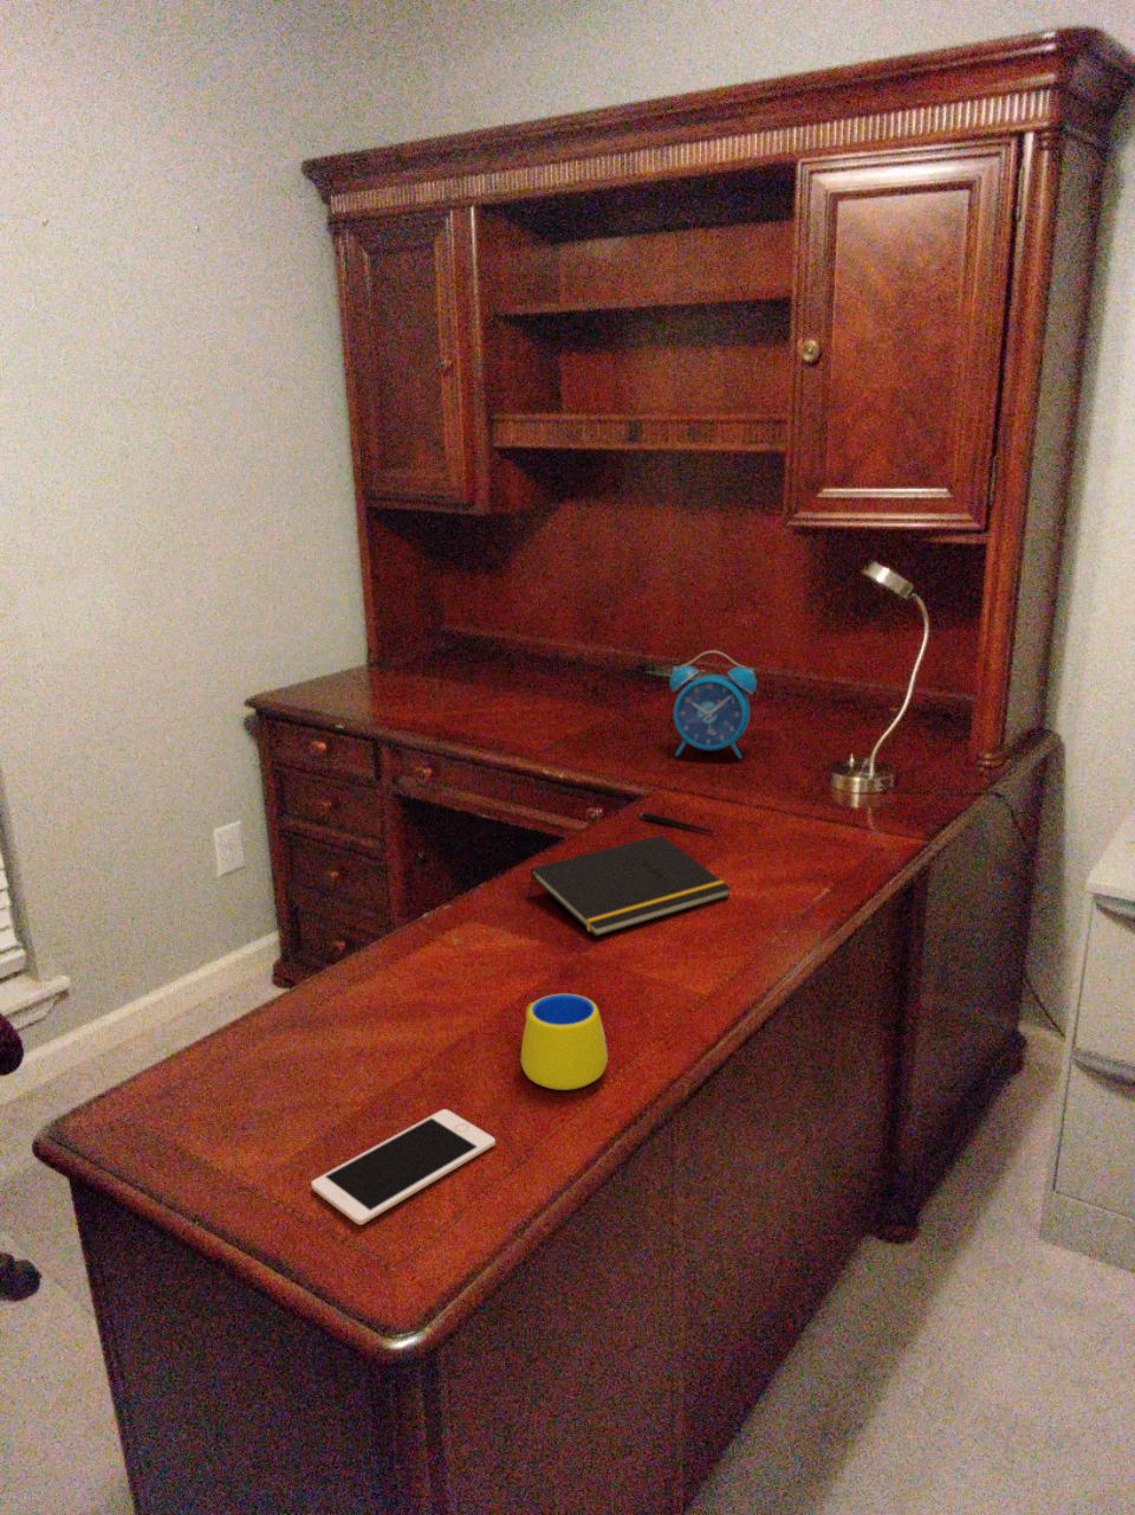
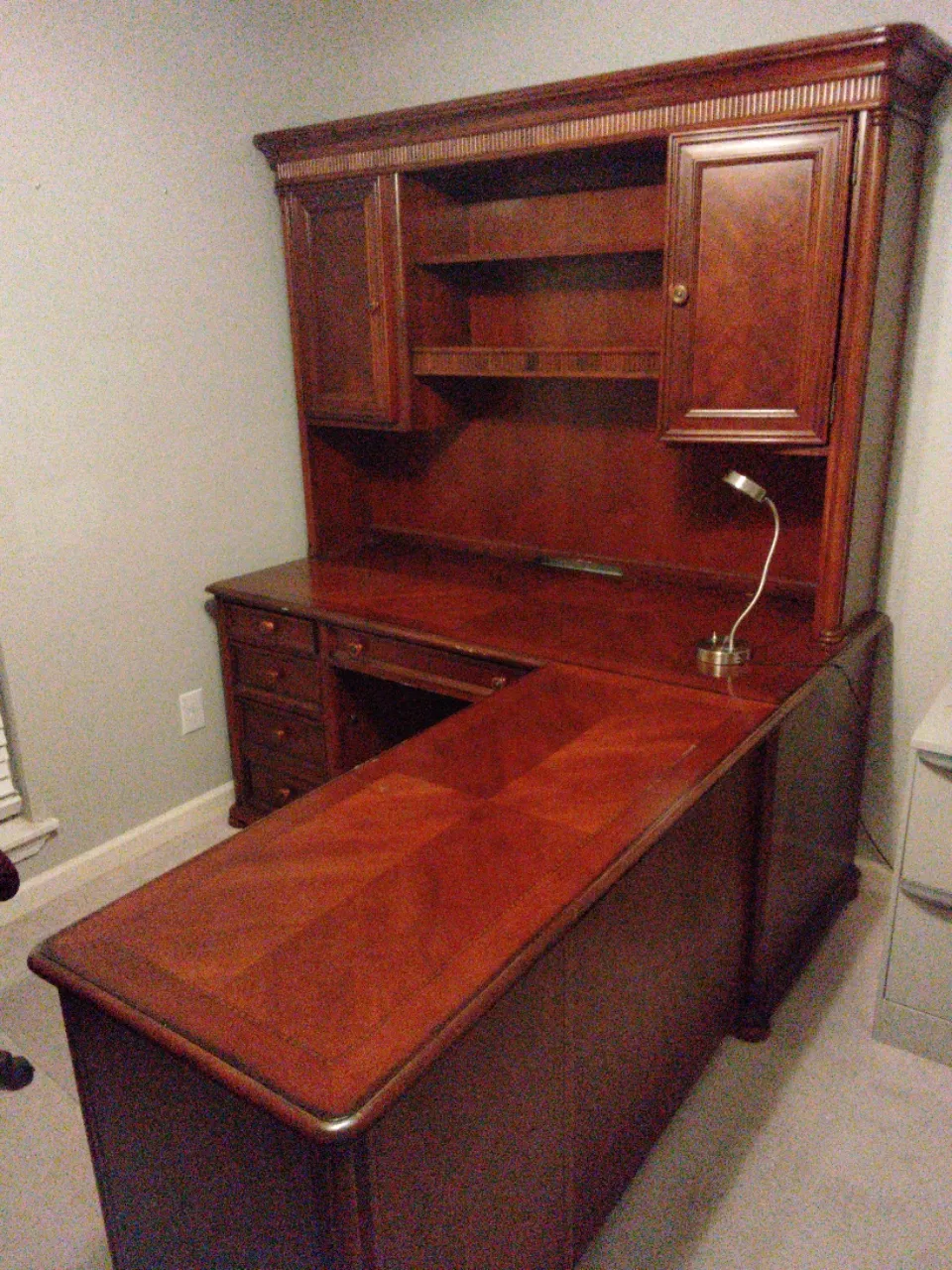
- mug [520,993,609,1092]
- cell phone [310,1108,496,1226]
- pen [637,812,714,834]
- notepad [527,834,732,938]
- alarm clock [668,650,758,760]
